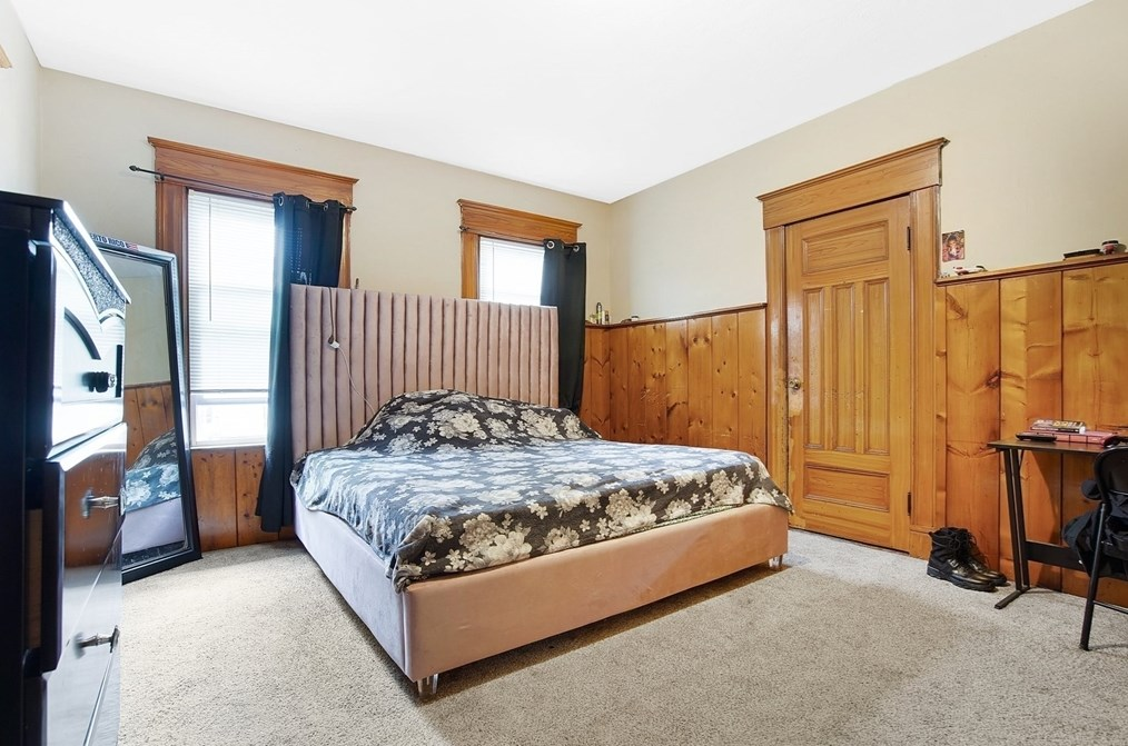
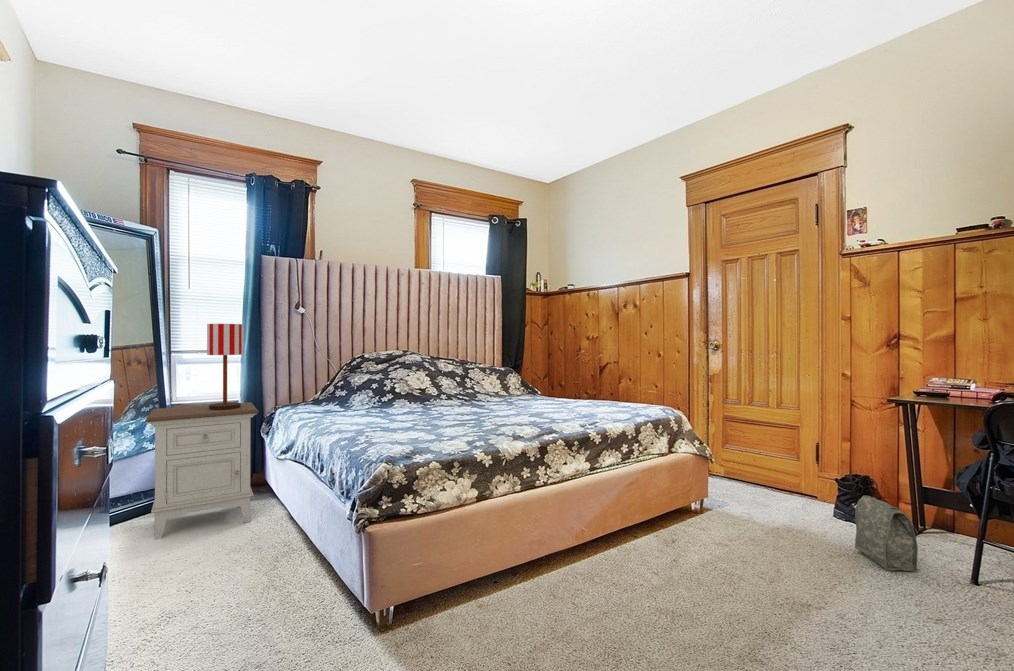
+ nightstand [144,401,260,541]
+ bag [854,495,919,573]
+ table lamp [206,323,244,410]
